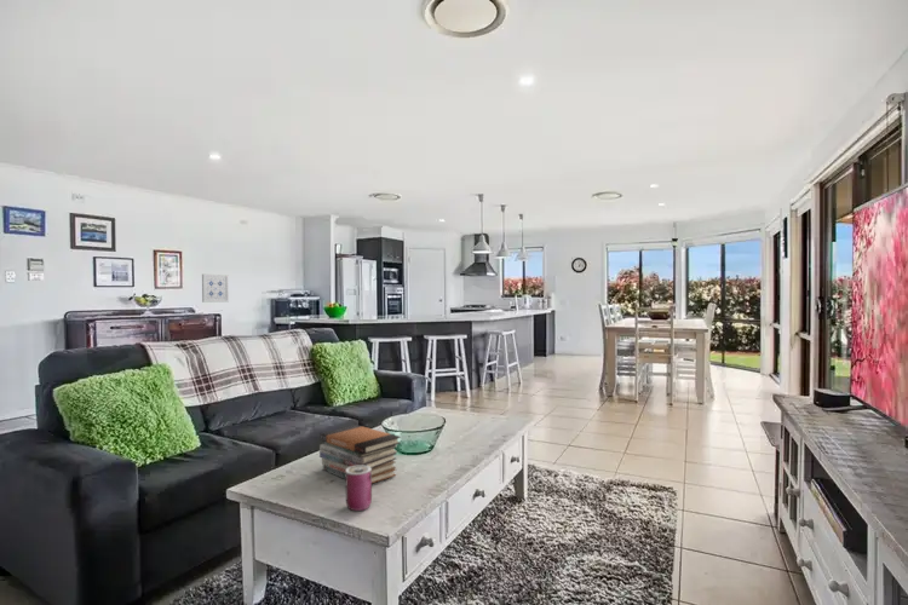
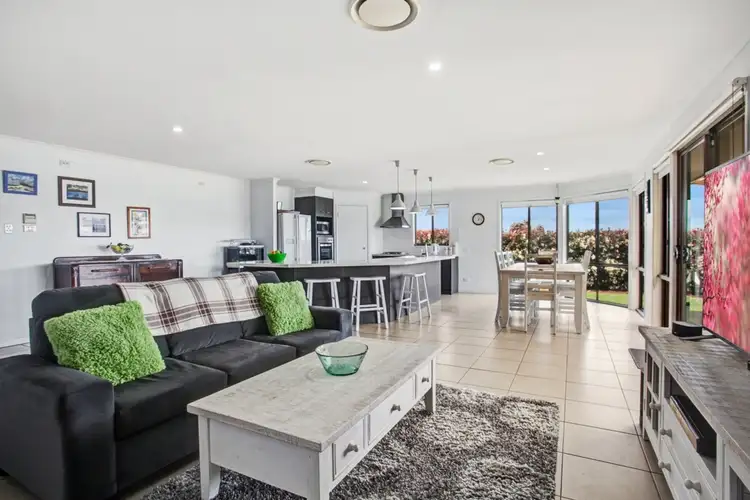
- book stack [318,424,402,484]
- wall art [201,273,230,304]
- can [345,466,373,512]
